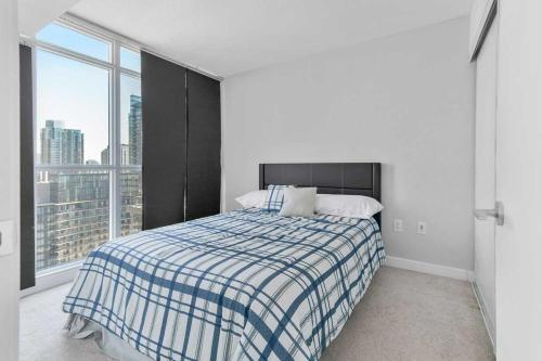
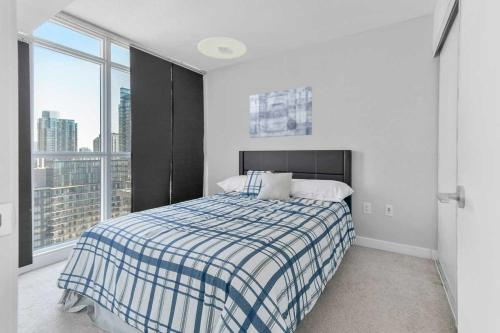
+ ceiling light [197,36,248,60]
+ wall art [249,85,313,139]
